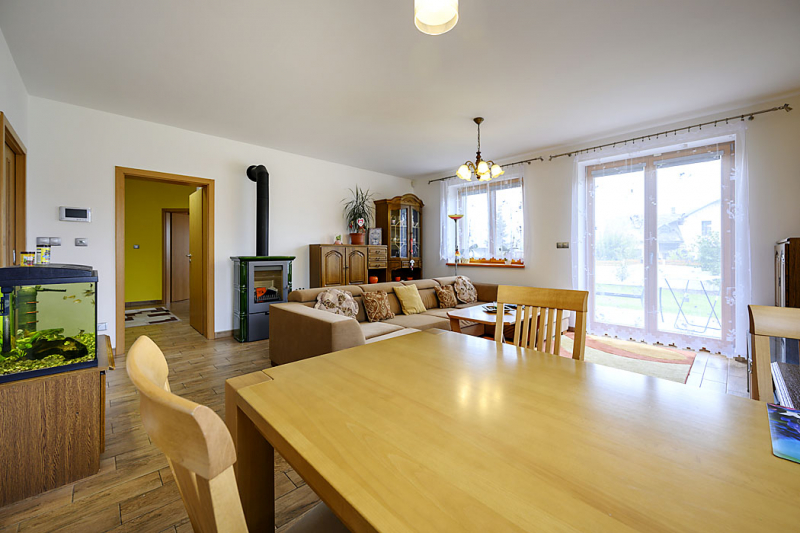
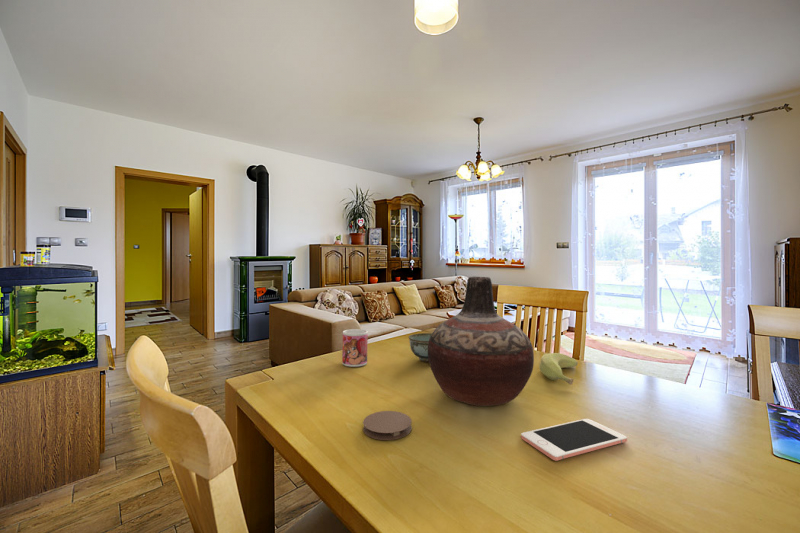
+ vase [428,276,535,407]
+ coaster [362,410,413,441]
+ mug [341,328,369,368]
+ banana [539,352,579,386]
+ cell phone [520,418,628,462]
+ bowl [408,332,433,364]
